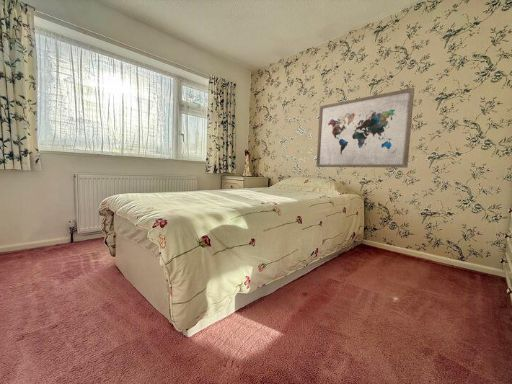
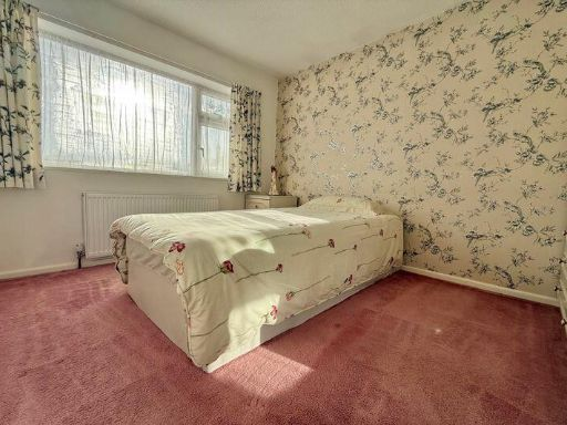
- wall art [315,87,415,169]
